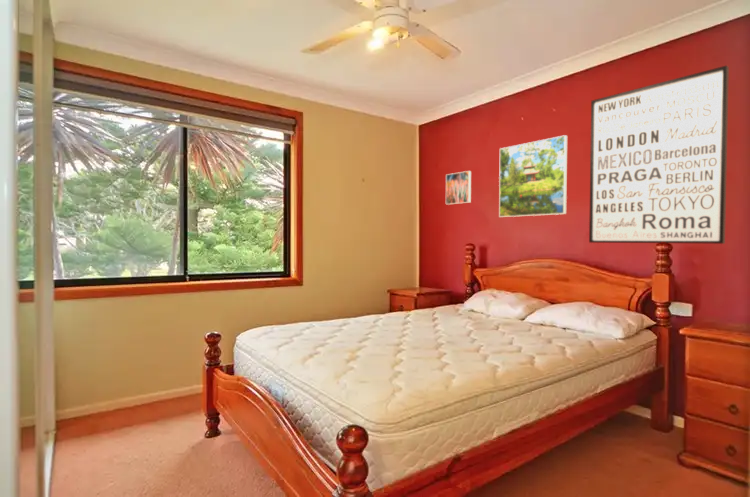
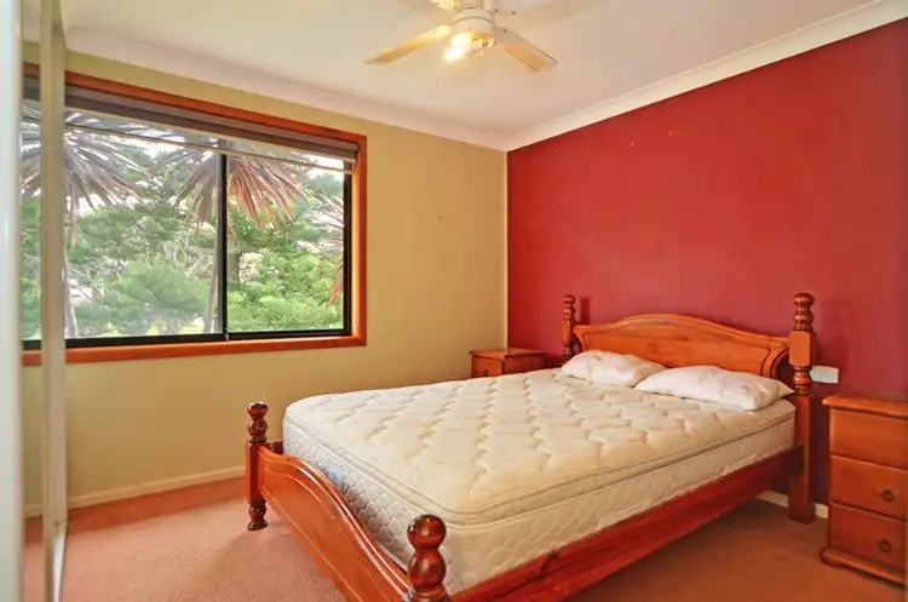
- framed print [445,170,472,206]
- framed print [498,134,568,218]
- wall art [588,64,730,245]
